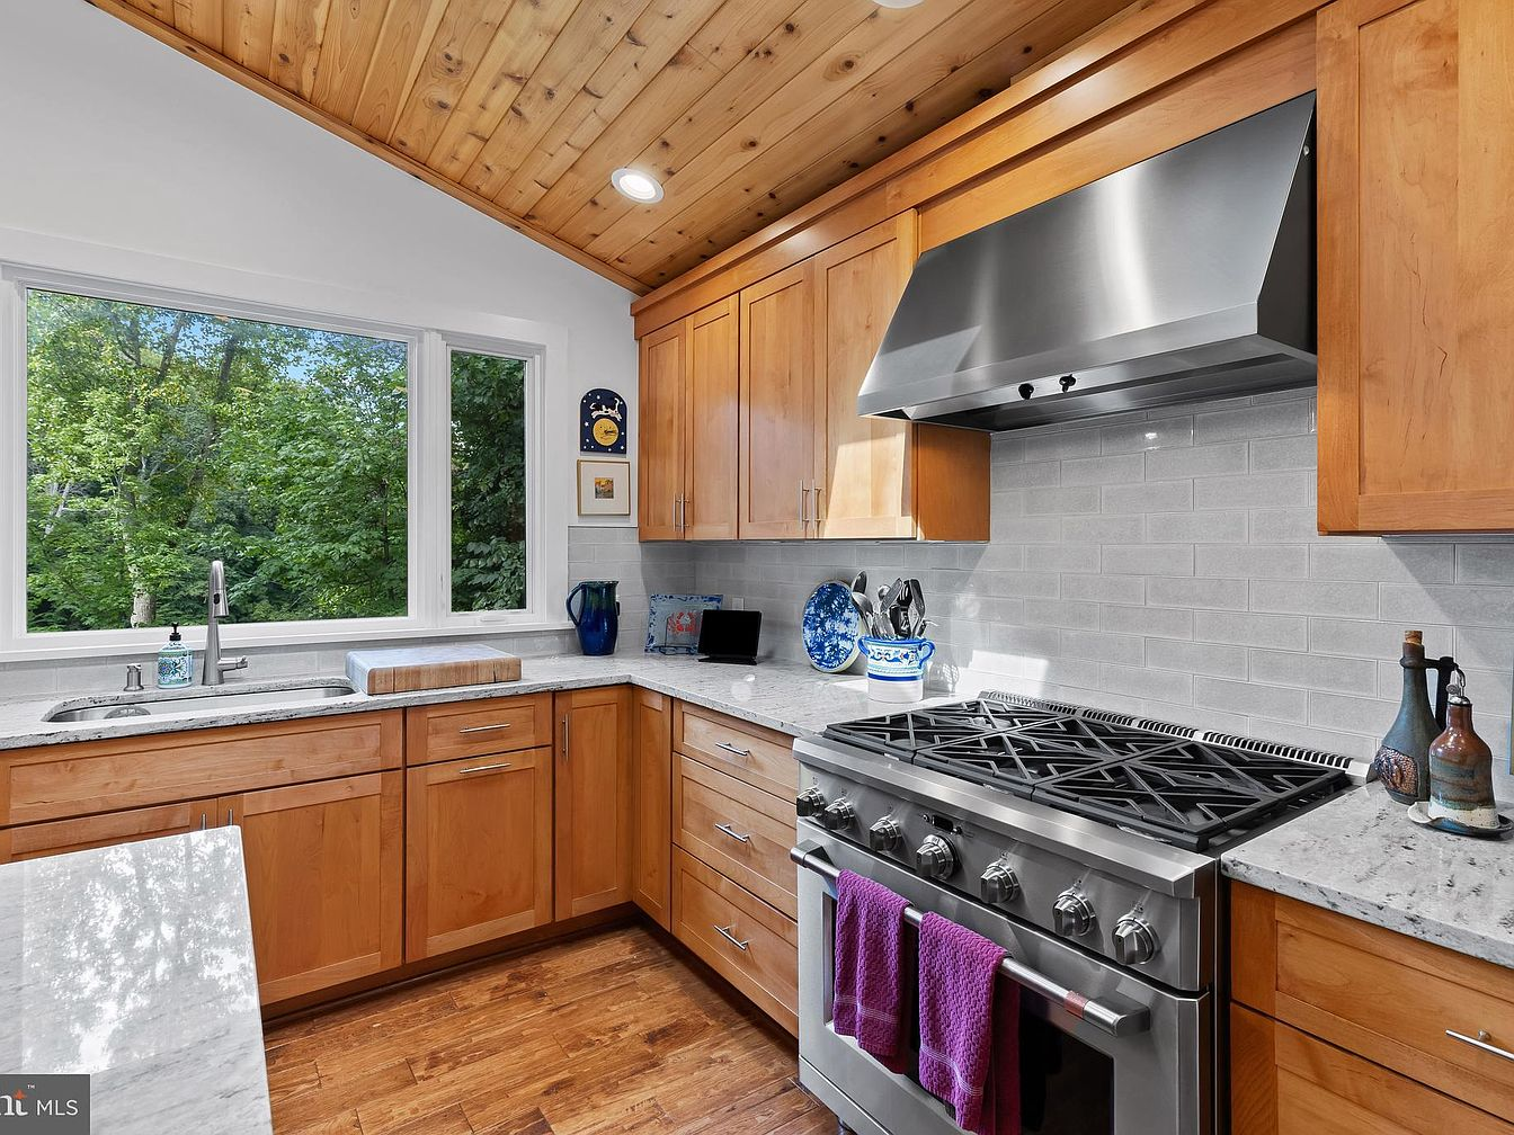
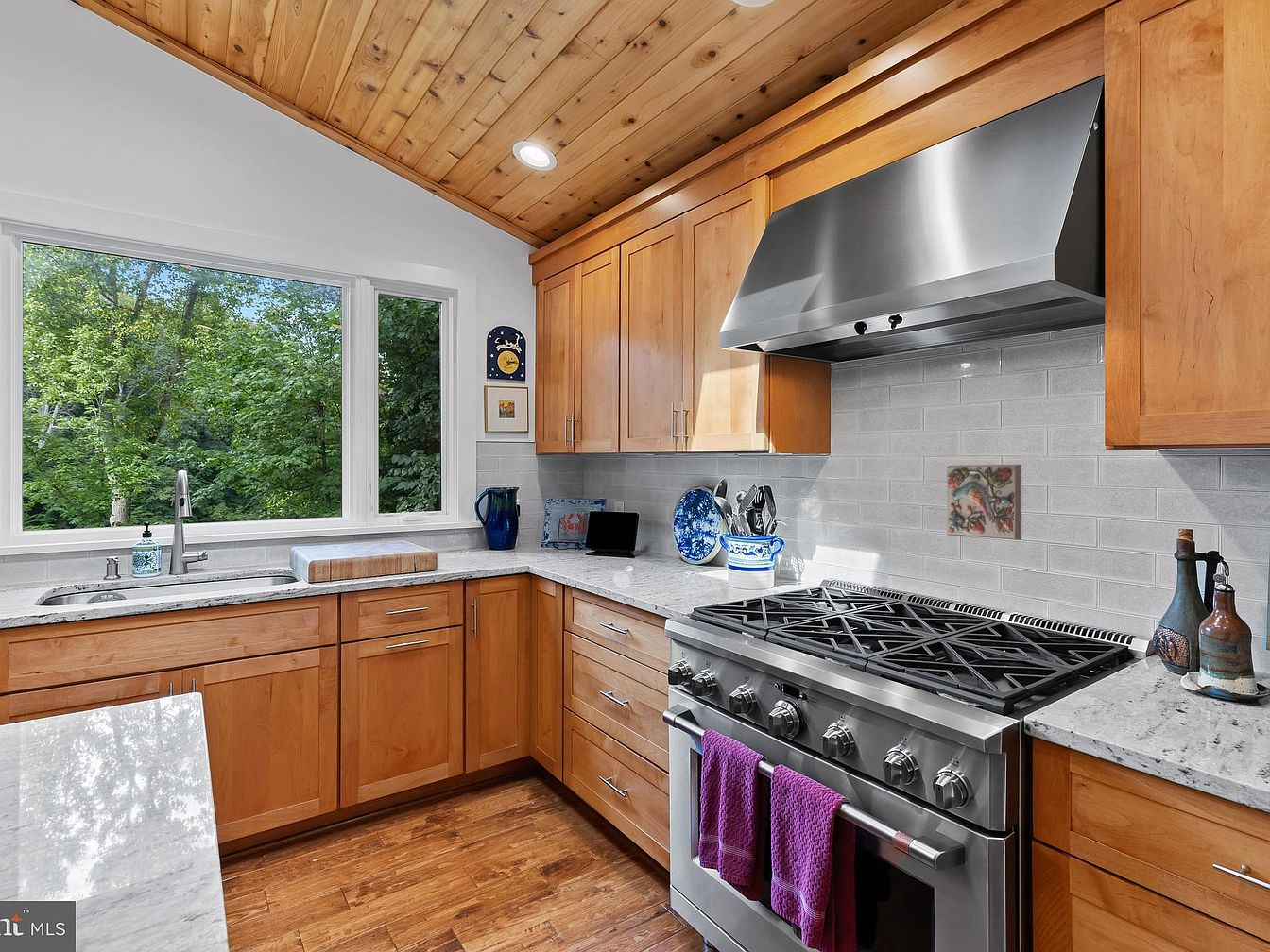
+ decorative tile [946,464,1022,541]
